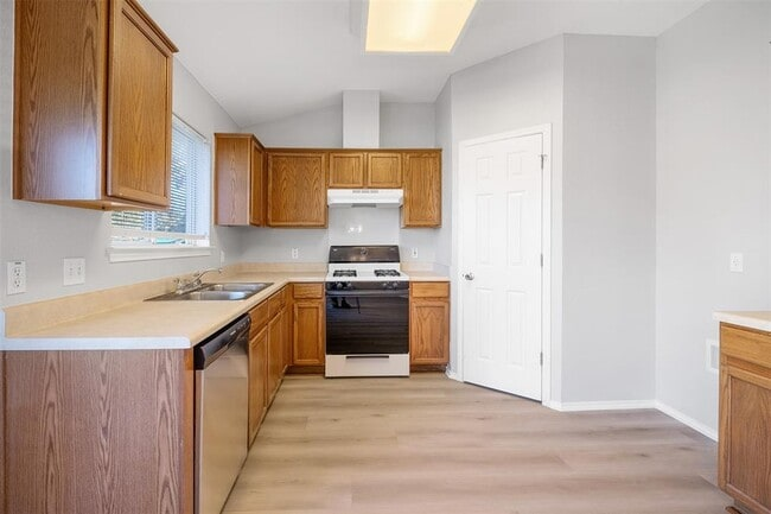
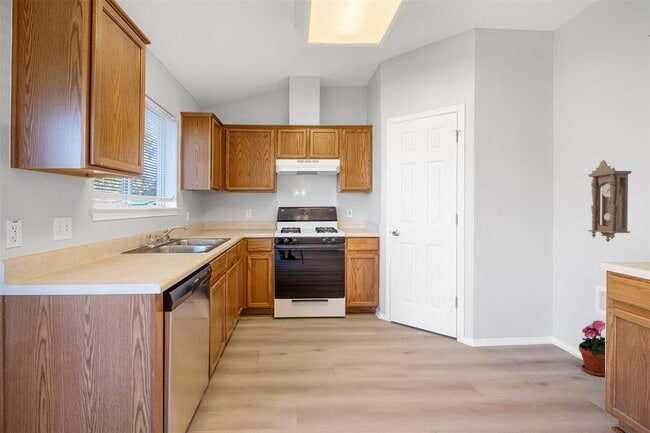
+ potted plant [578,319,606,377]
+ pendulum clock [587,159,633,243]
